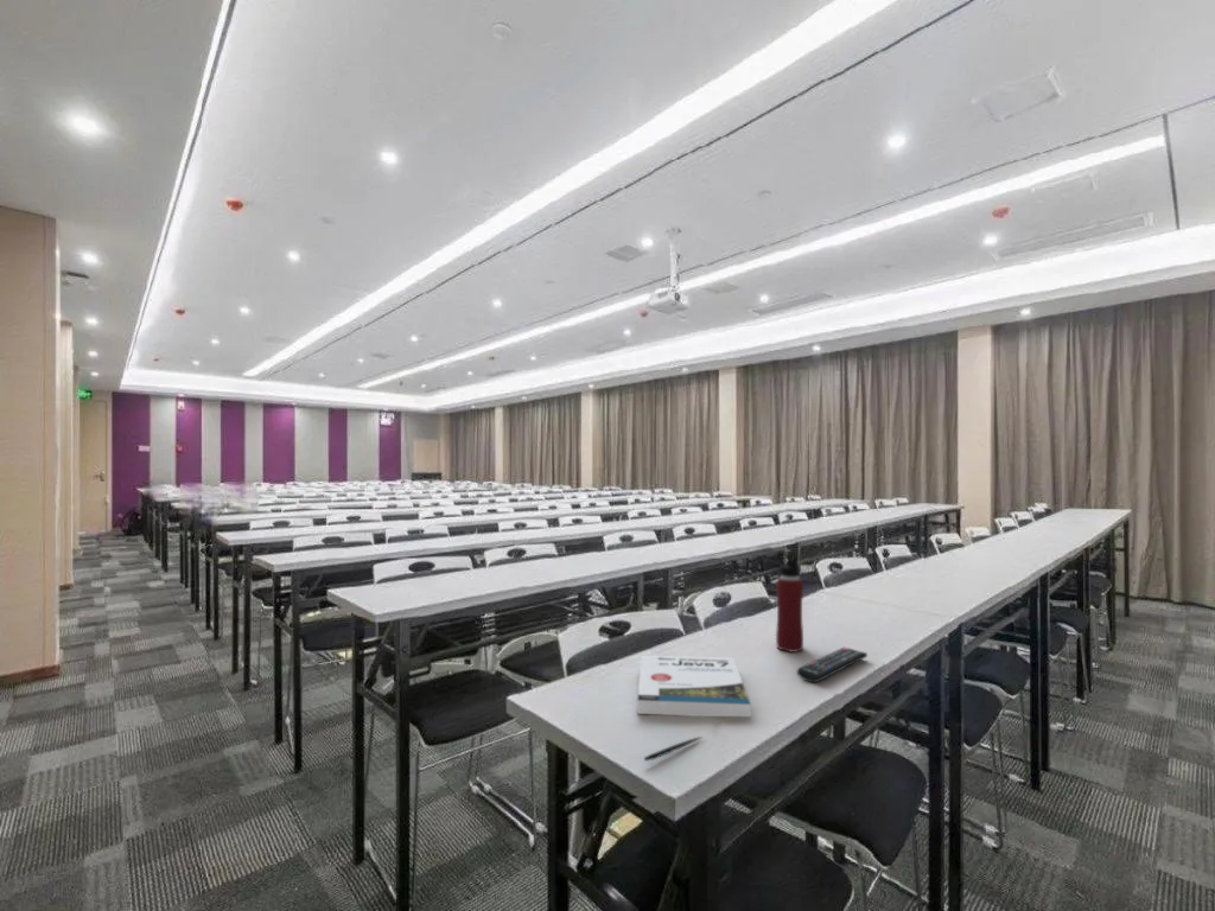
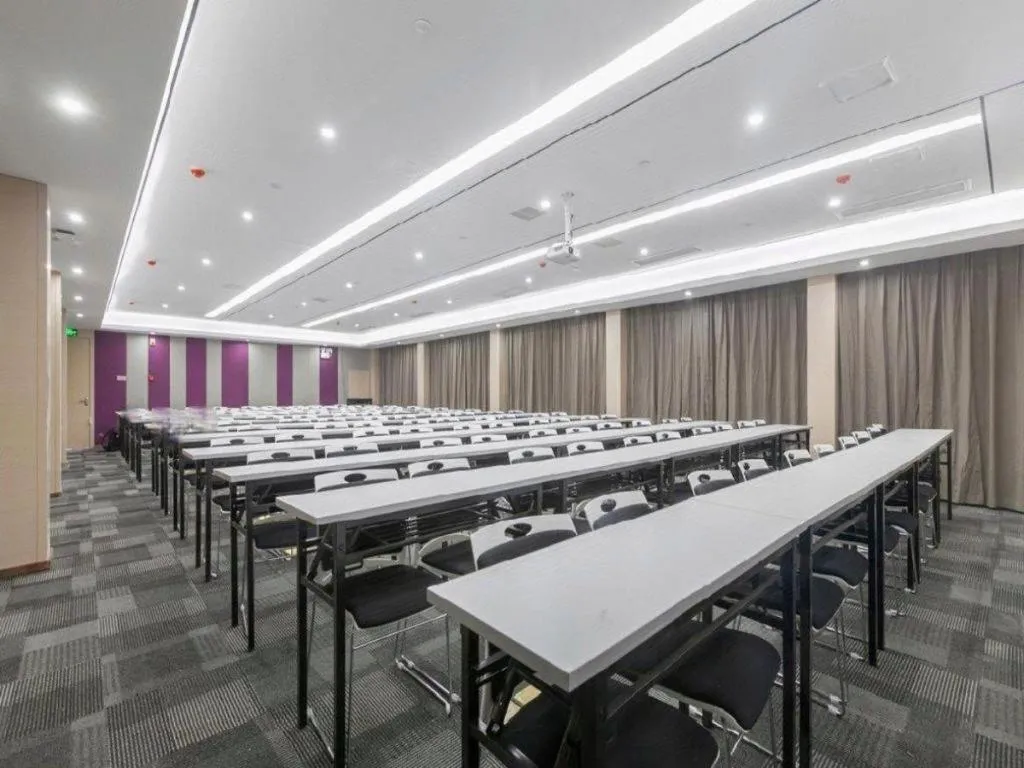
- book [636,654,752,718]
- remote control [796,646,869,683]
- pen [643,735,704,763]
- water bottle [775,552,804,654]
